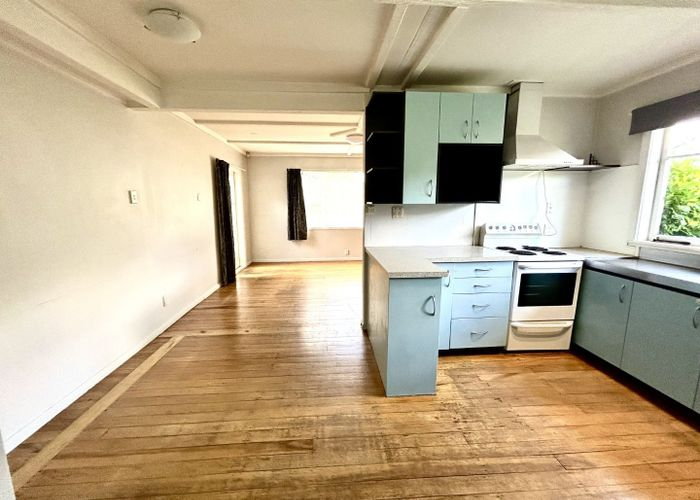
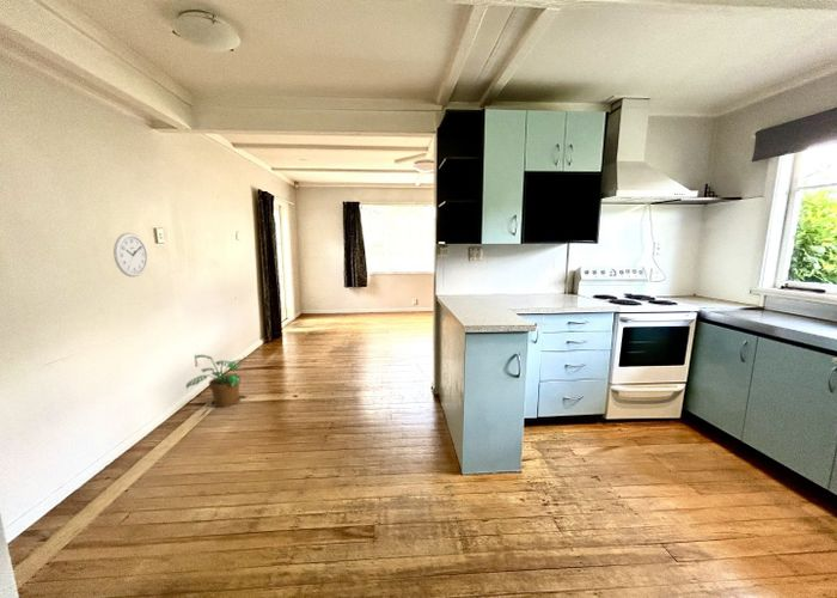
+ wall clock [112,232,148,279]
+ potted plant [185,354,249,408]
